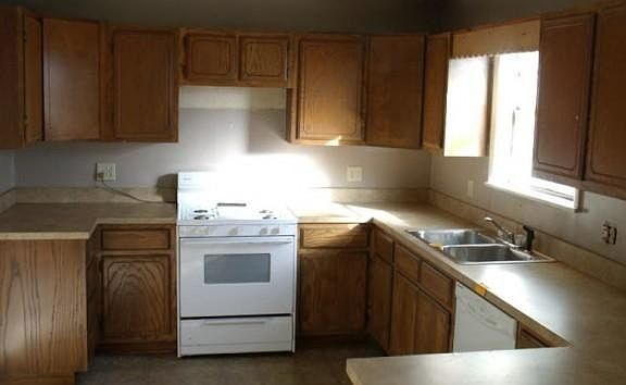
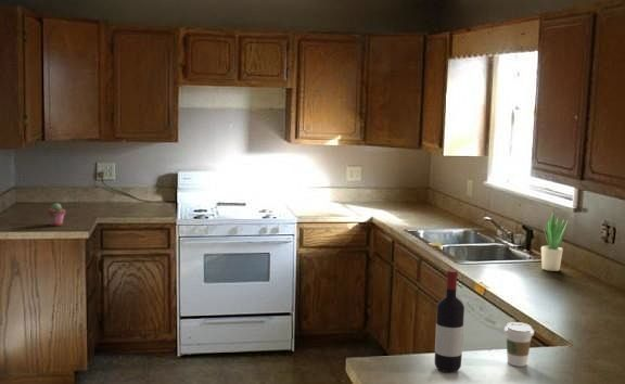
+ potted plant [540,209,570,272]
+ wine bottle [434,269,465,373]
+ potted succulent [47,202,66,227]
+ coffee cup [503,321,535,368]
